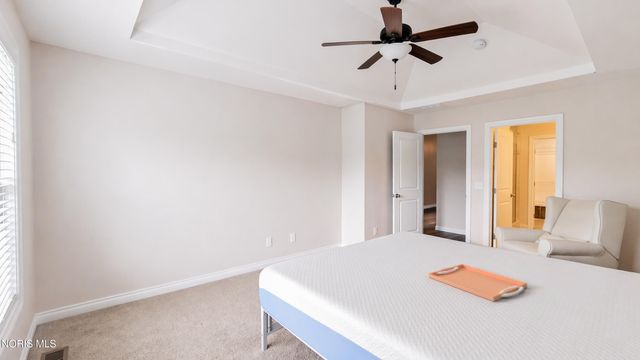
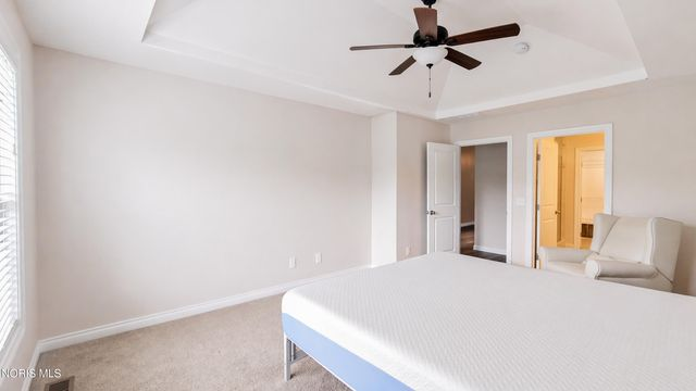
- serving tray [428,263,528,302]
